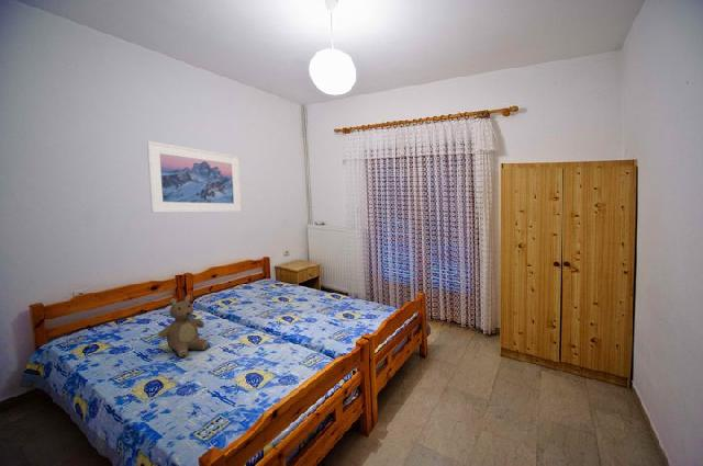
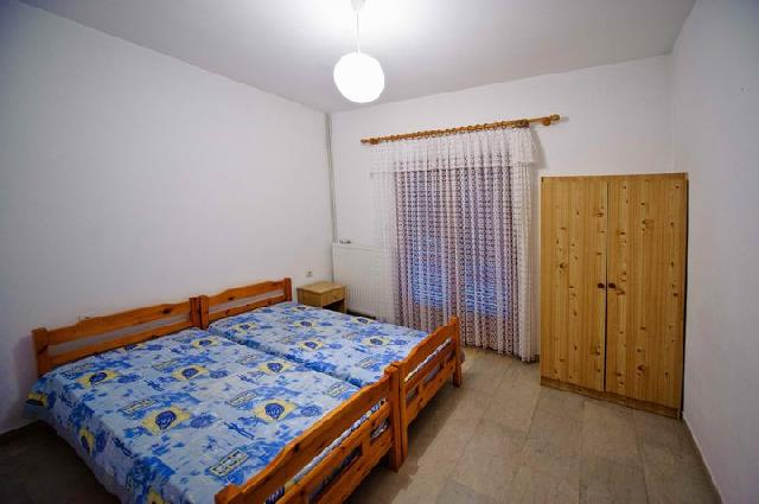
- teddy bear [157,294,209,359]
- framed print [146,140,243,214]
